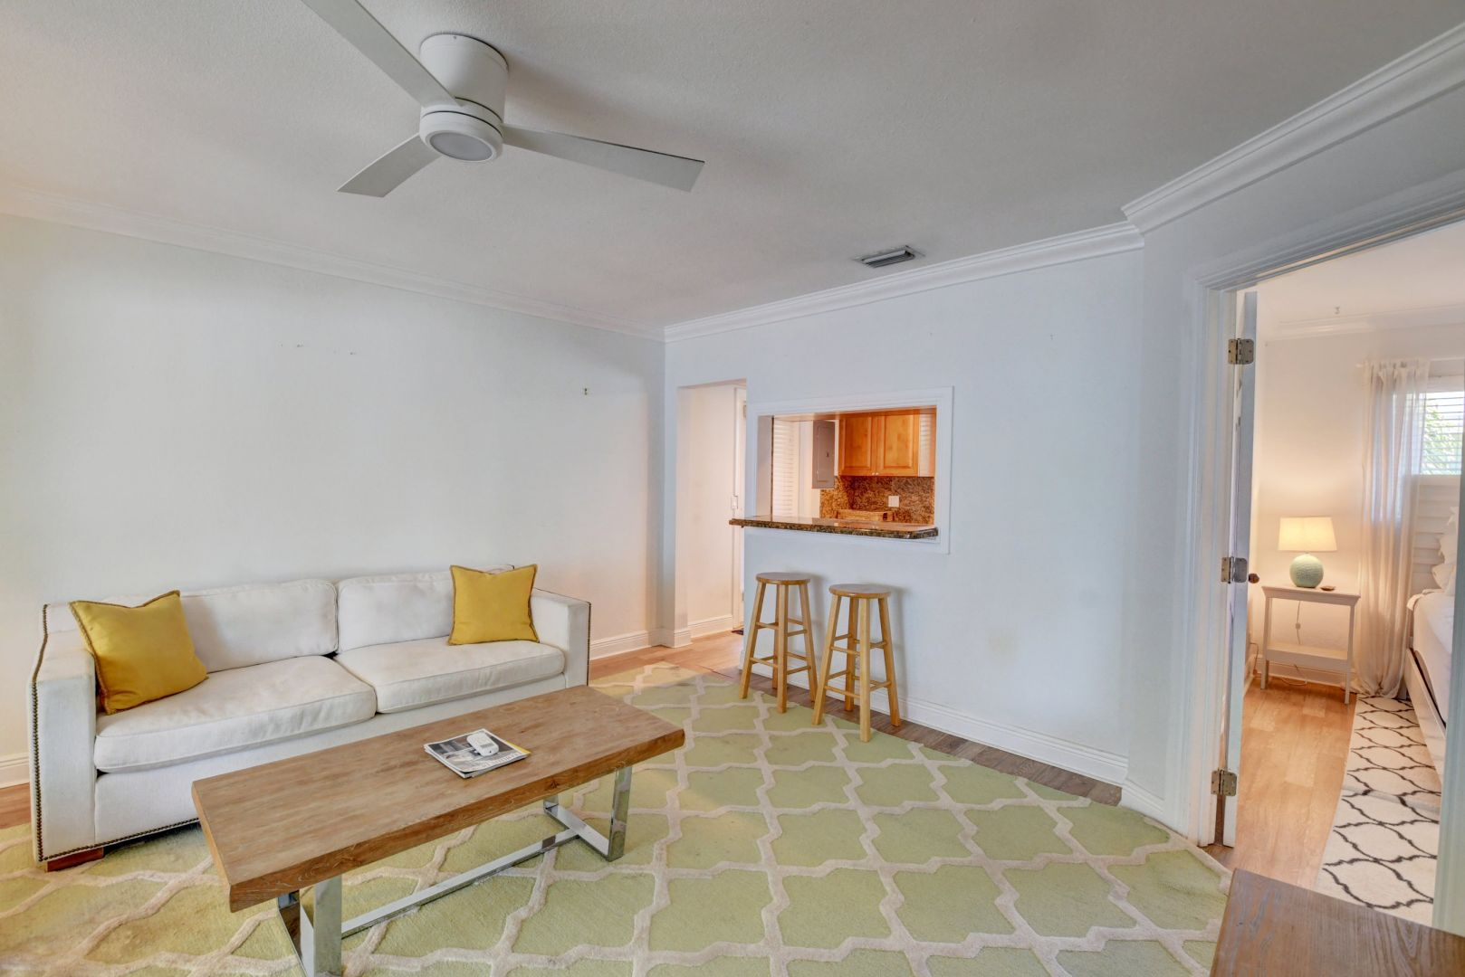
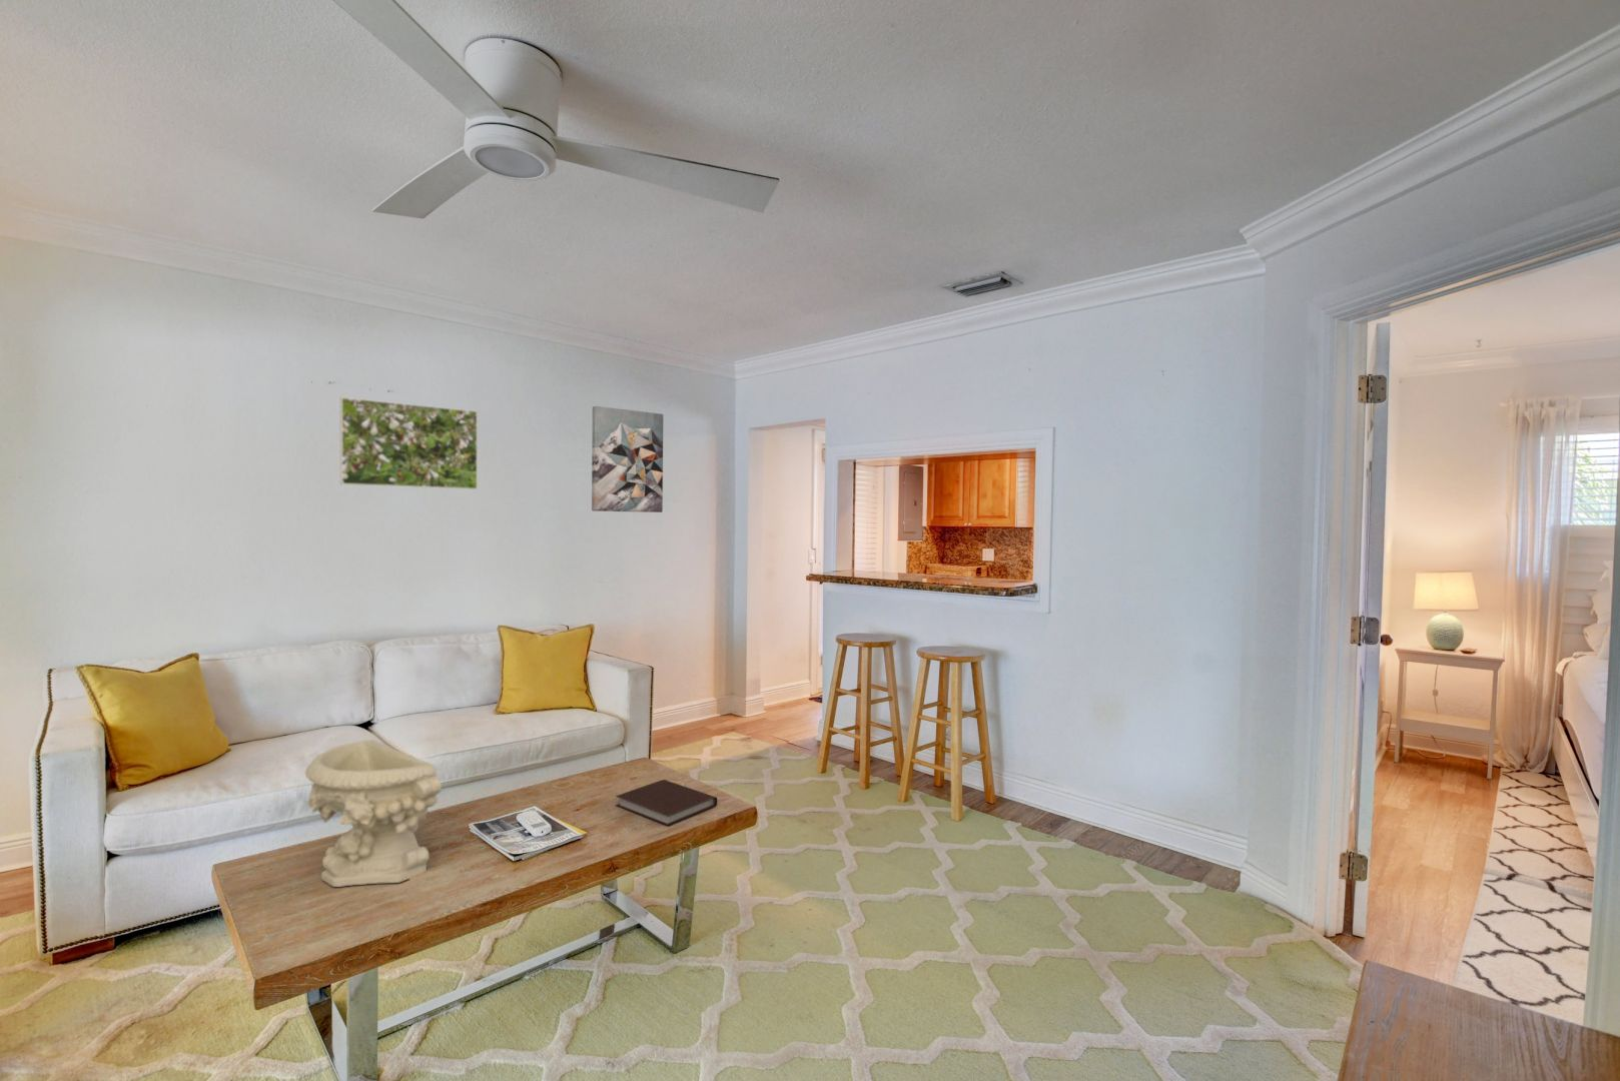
+ wall art [591,405,663,514]
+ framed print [339,397,479,491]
+ decorative bowl [304,738,443,888]
+ notebook [615,778,718,826]
